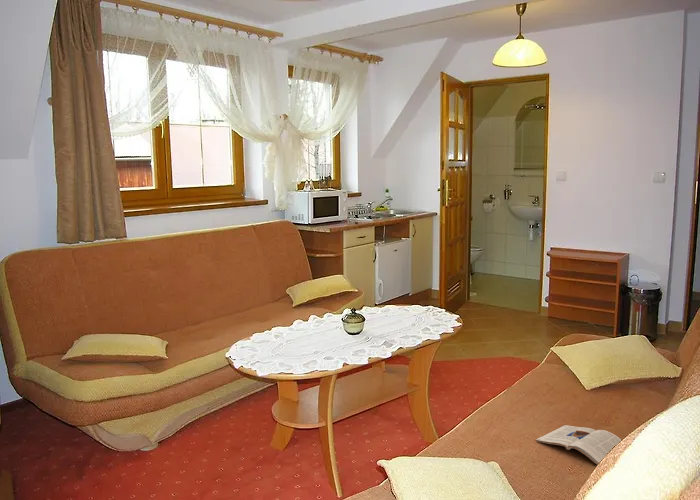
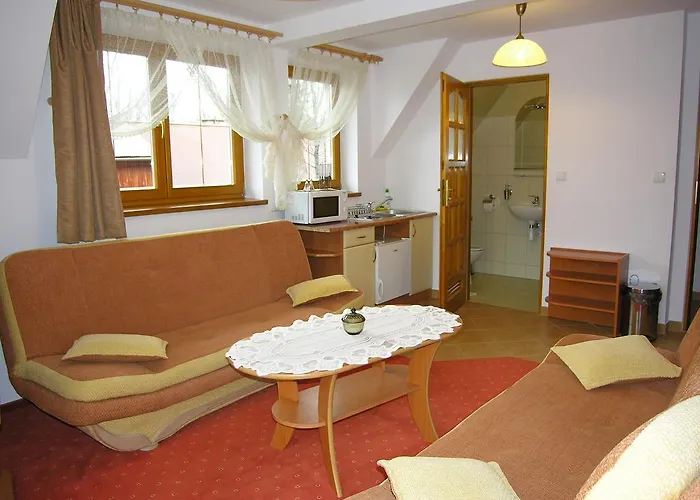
- magazine [535,424,622,466]
